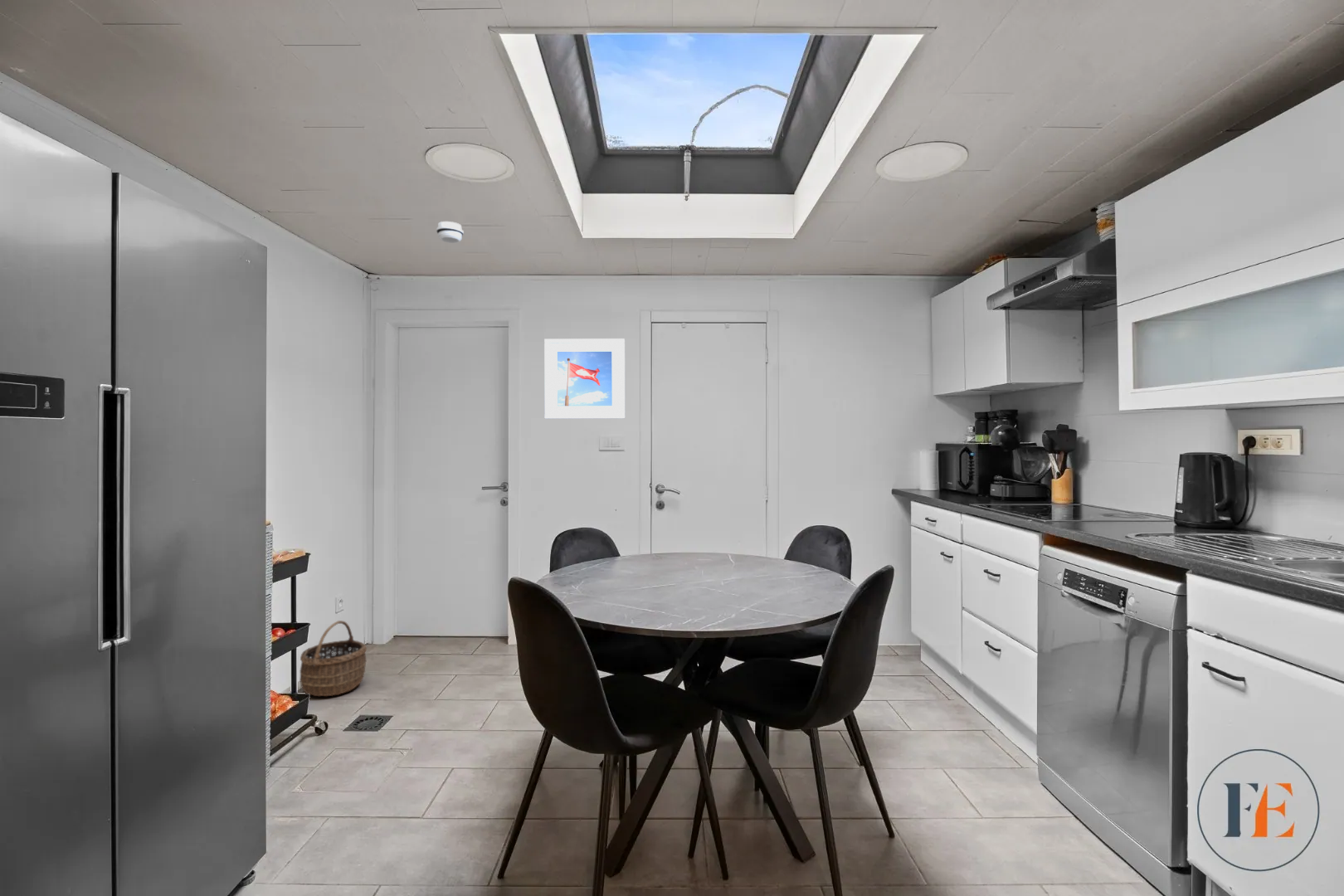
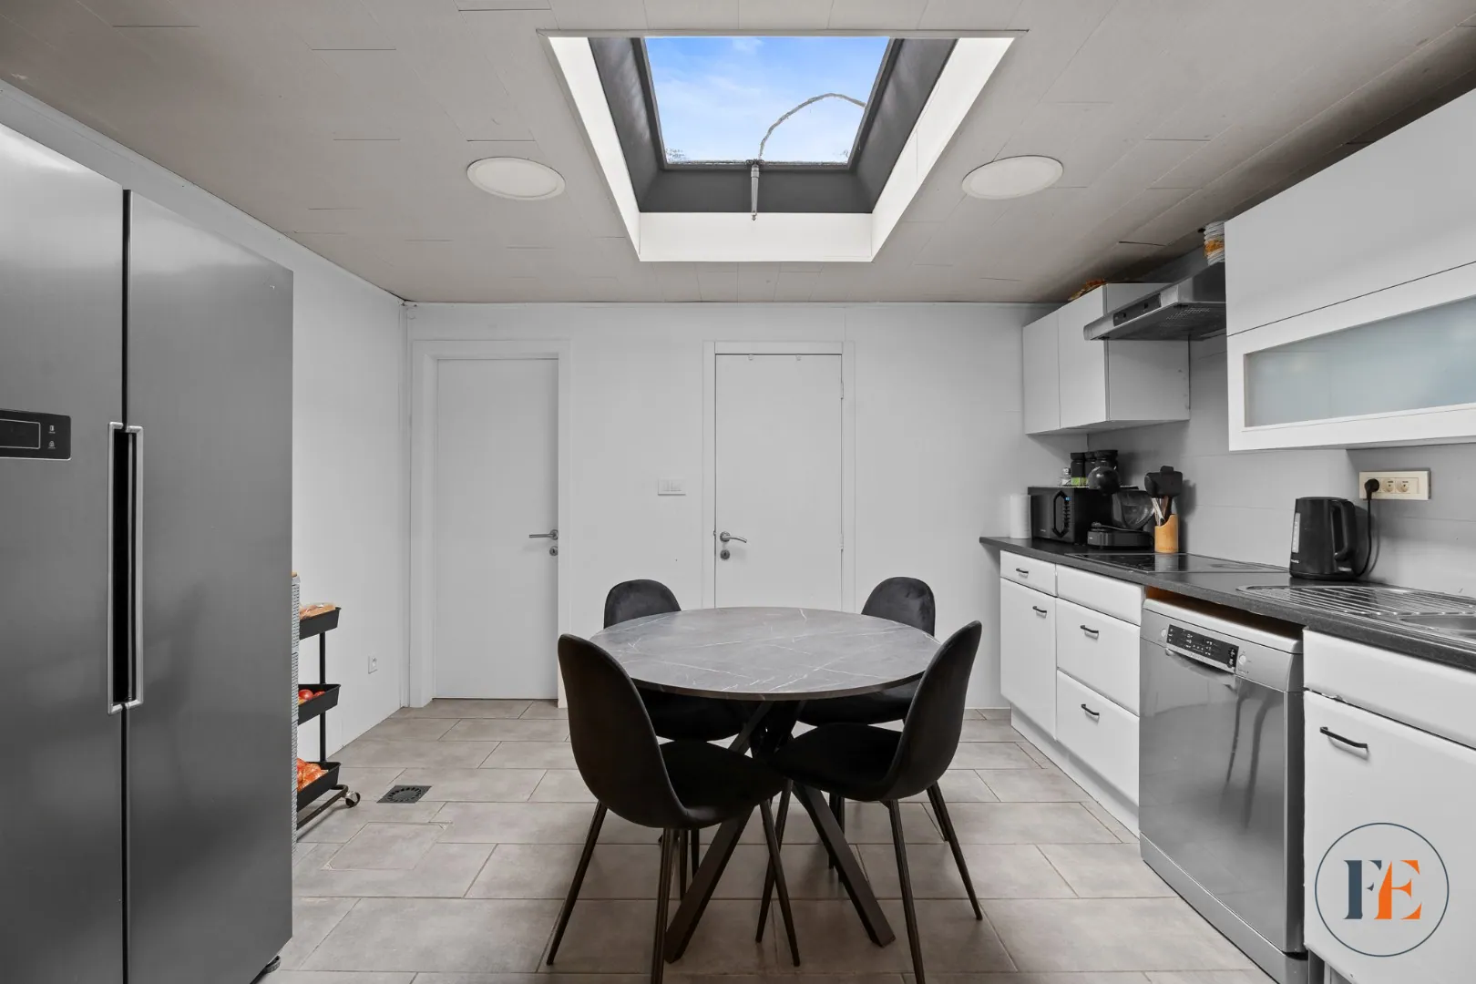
- wicker basket [299,620,368,697]
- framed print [543,338,626,420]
- smoke detector [436,221,465,244]
